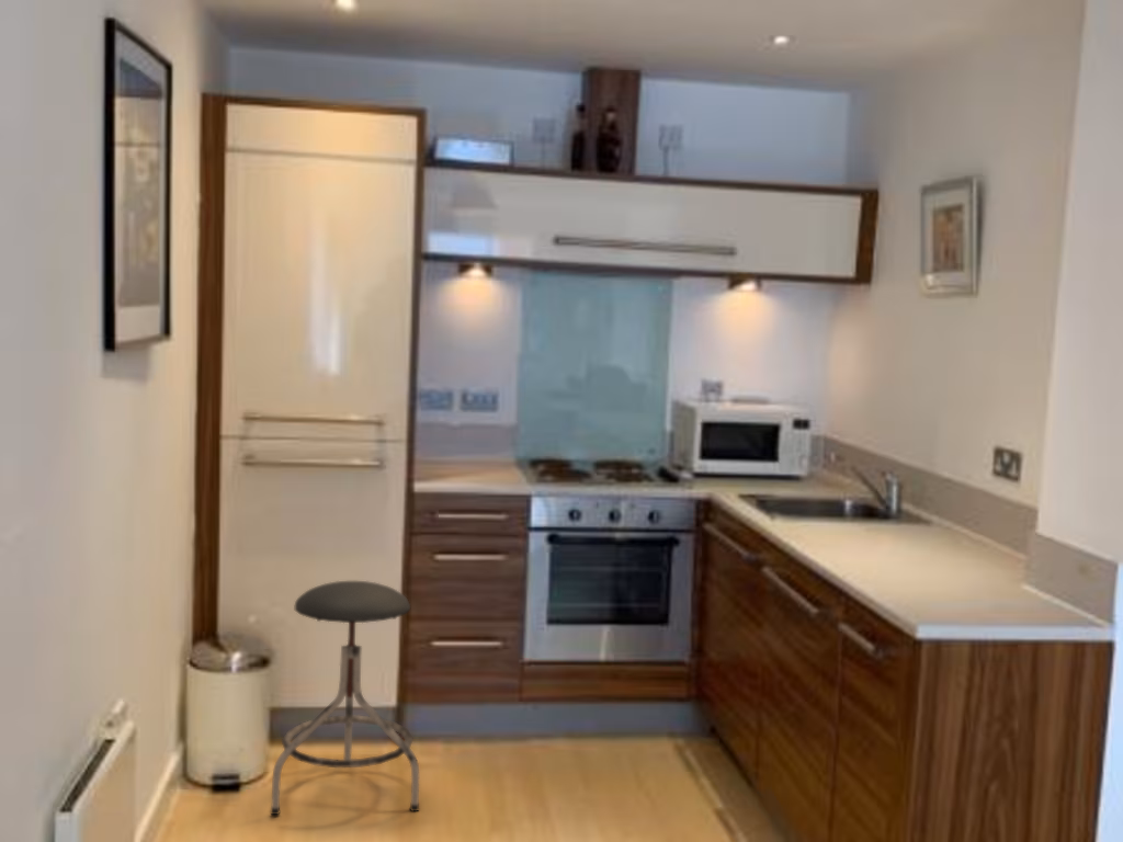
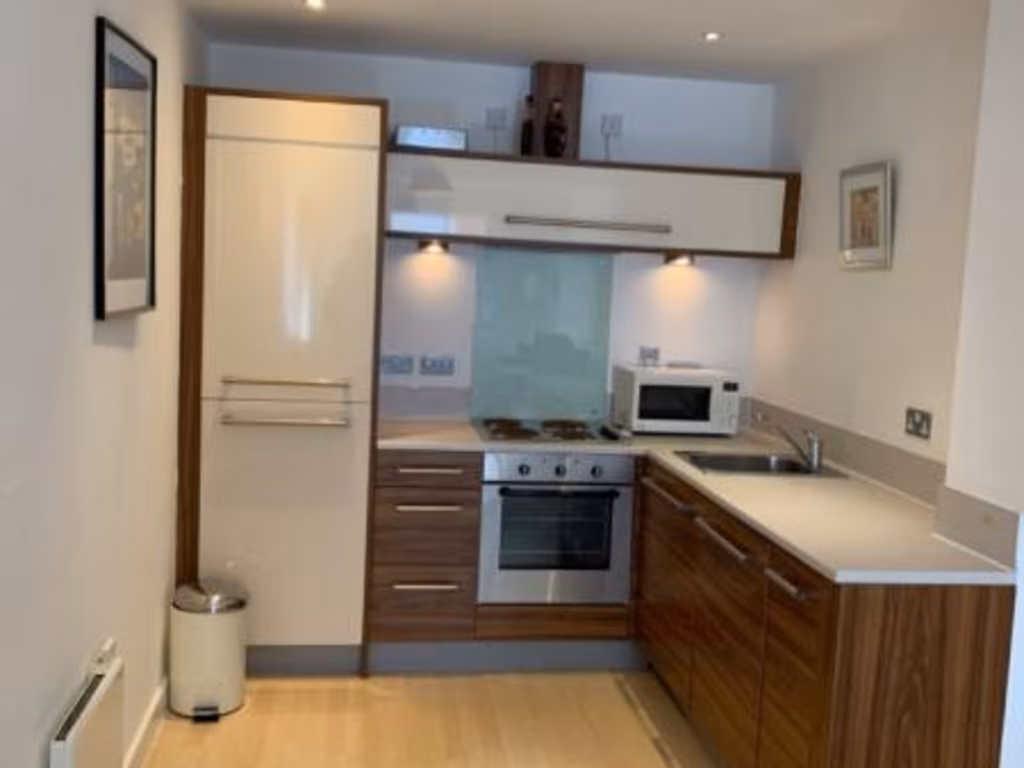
- stool [269,580,420,816]
